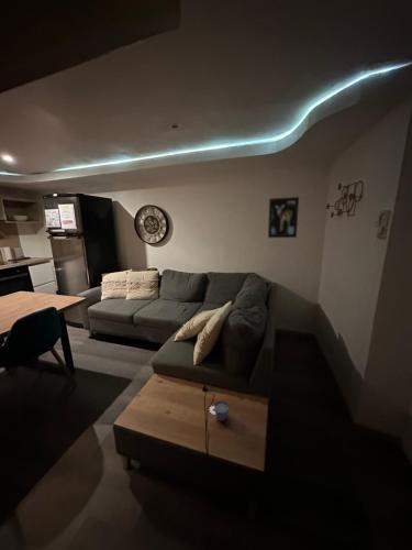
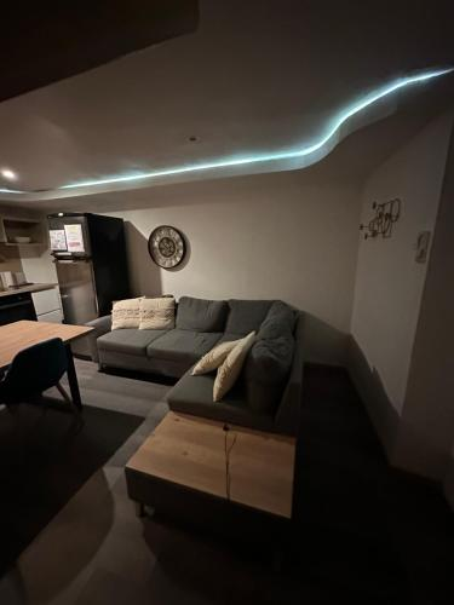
- cup [209,400,230,422]
- wall art [267,196,300,239]
